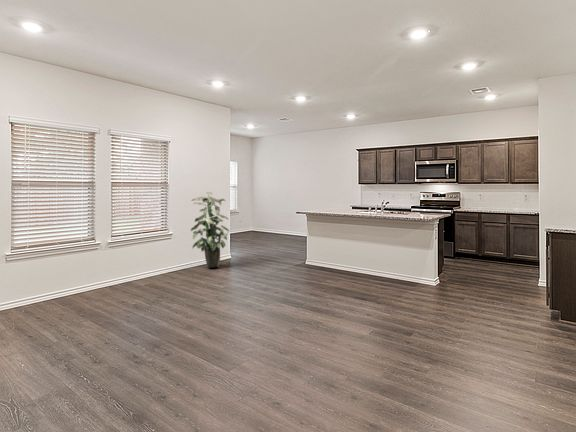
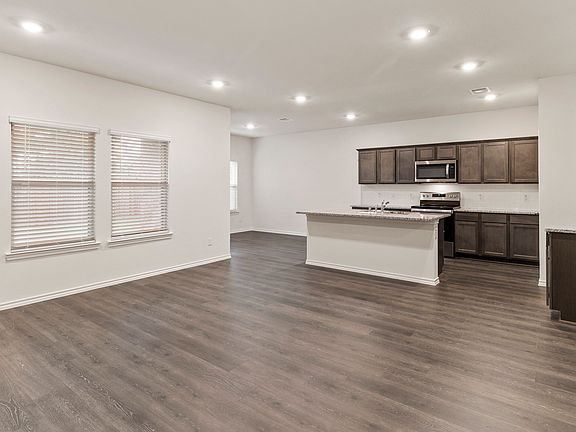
- indoor plant [190,191,230,269]
